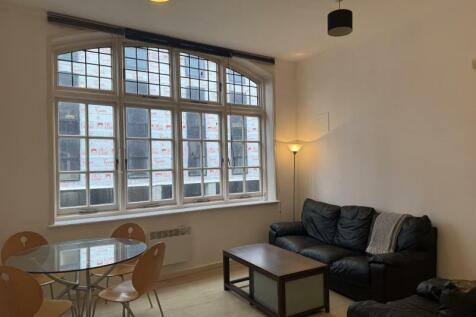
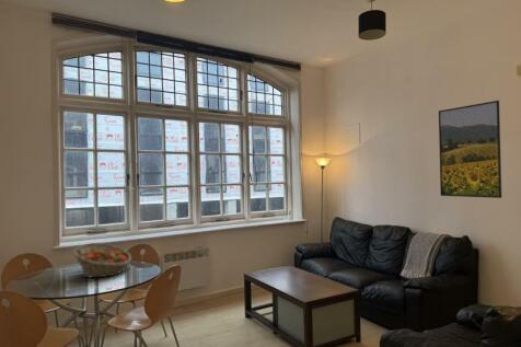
+ fruit basket [71,242,134,279]
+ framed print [438,100,502,199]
